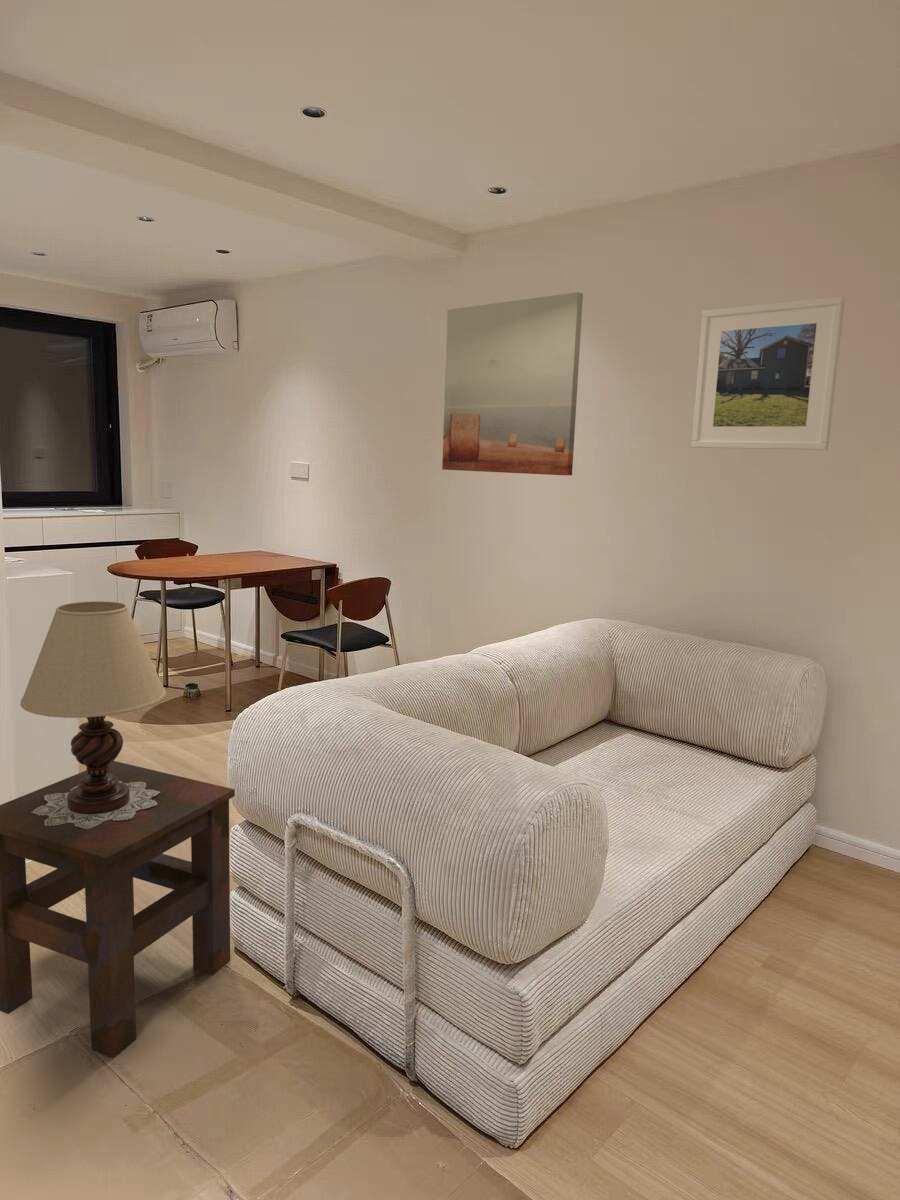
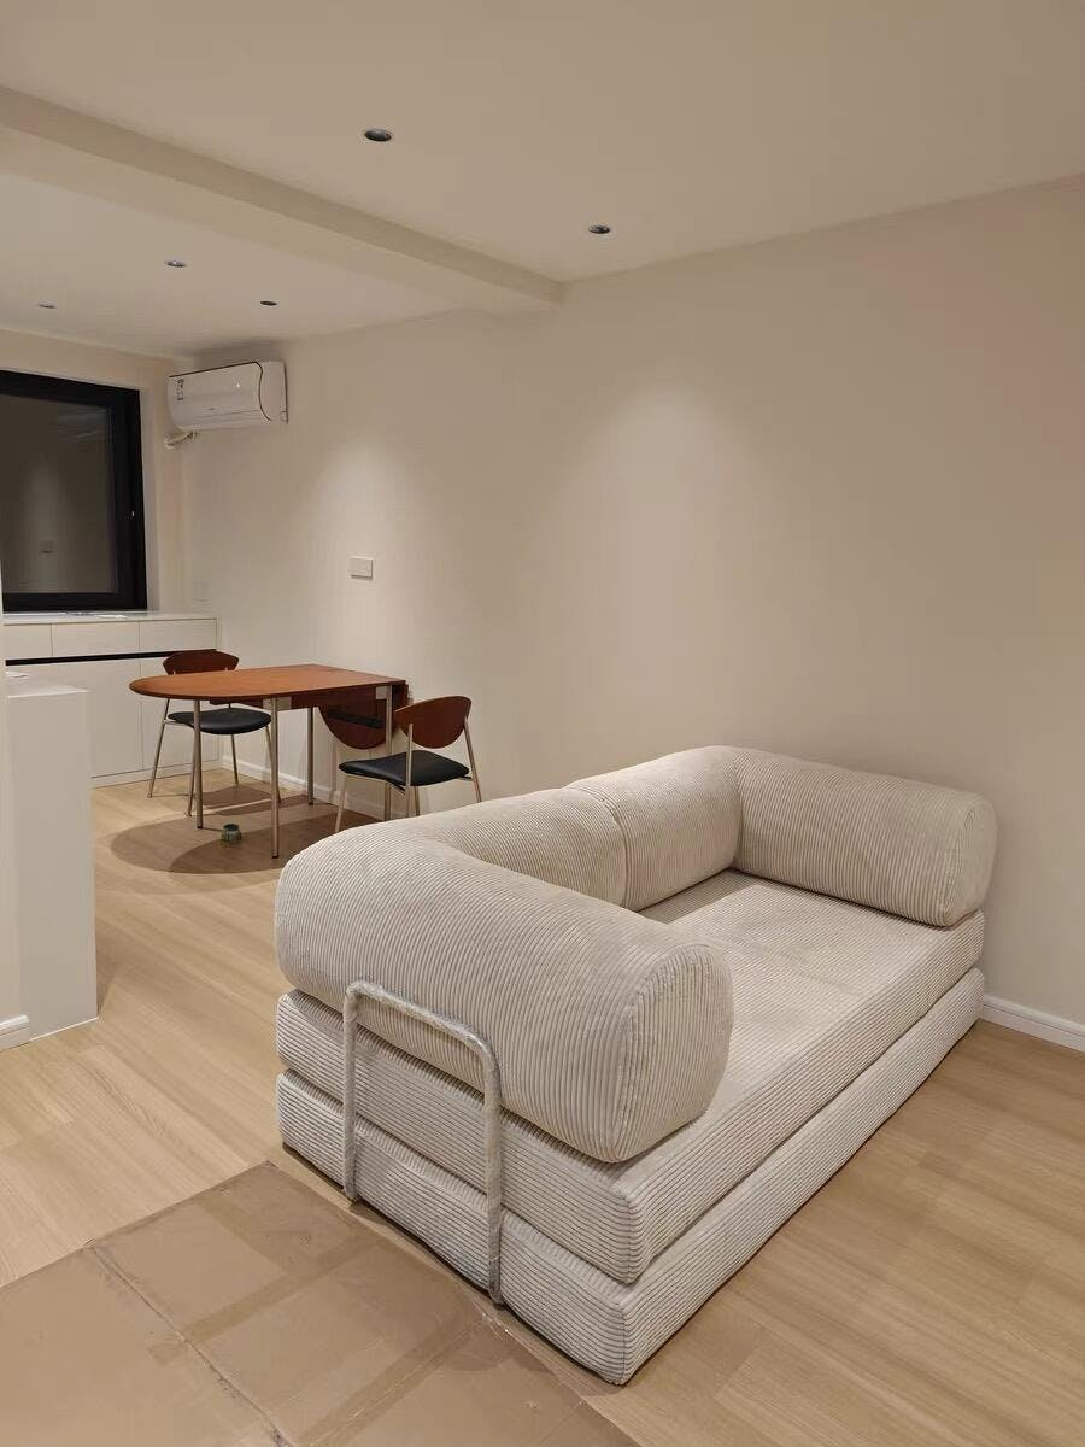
- wall art [441,291,584,476]
- table lamp [20,600,167,829]
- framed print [691,296,846,451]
- side table [0,760,236,1060]
